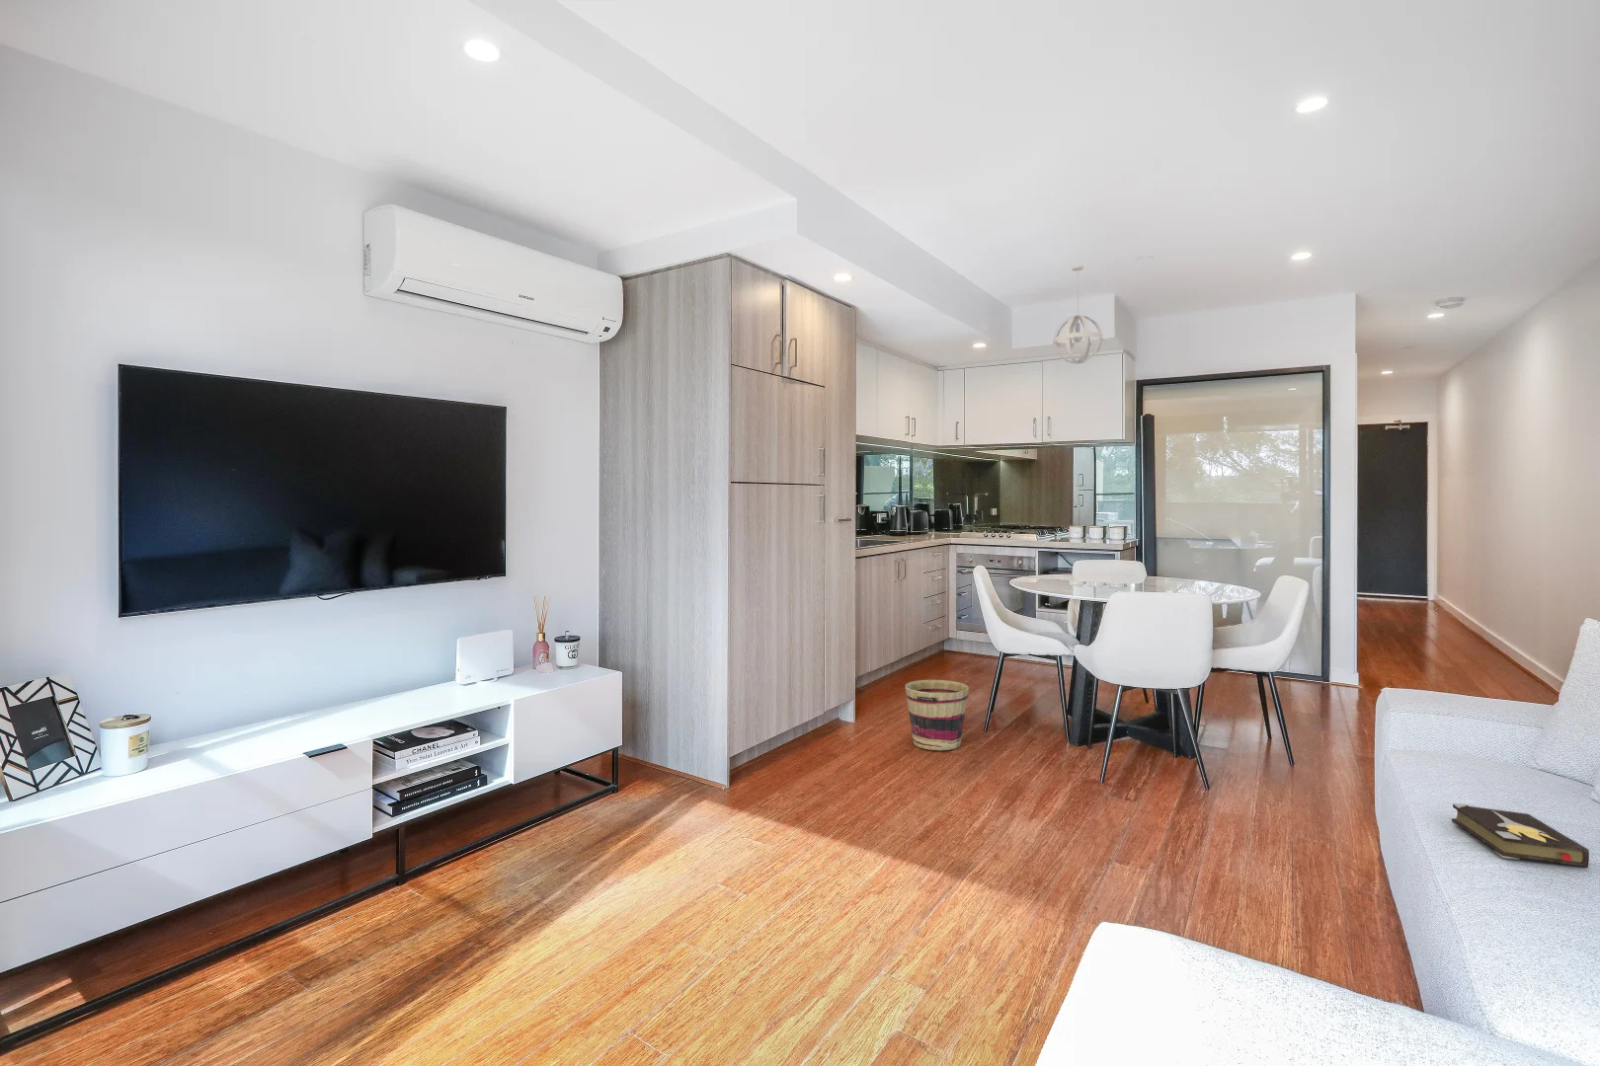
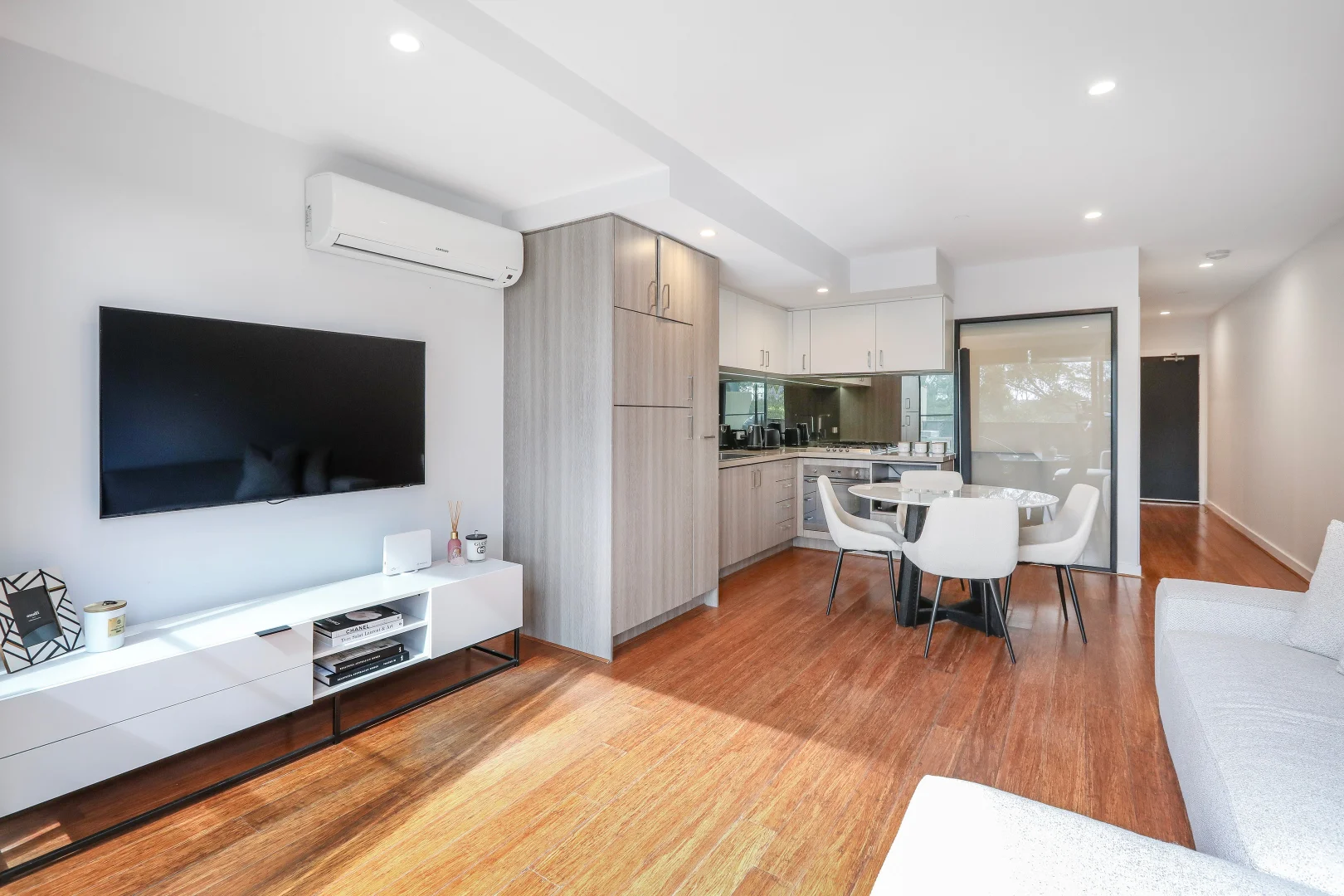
- pendant light [1052,264,1105,365]
- hardback book [1451,802,1590,869]
- basket [905,679,970,751]
